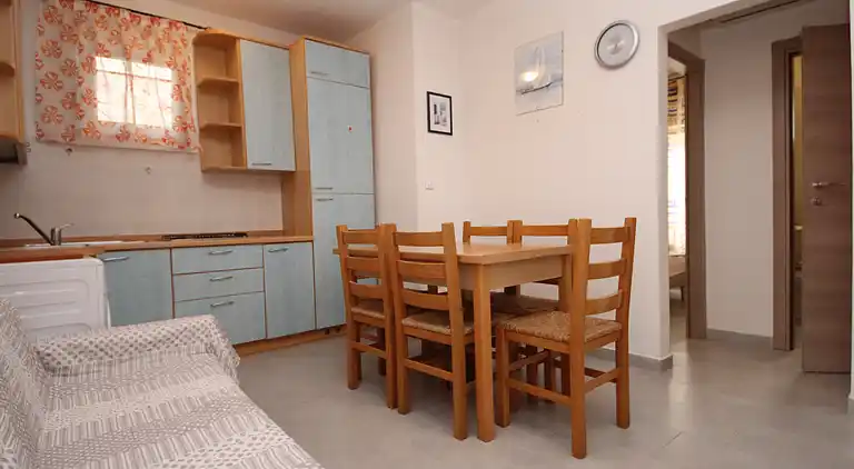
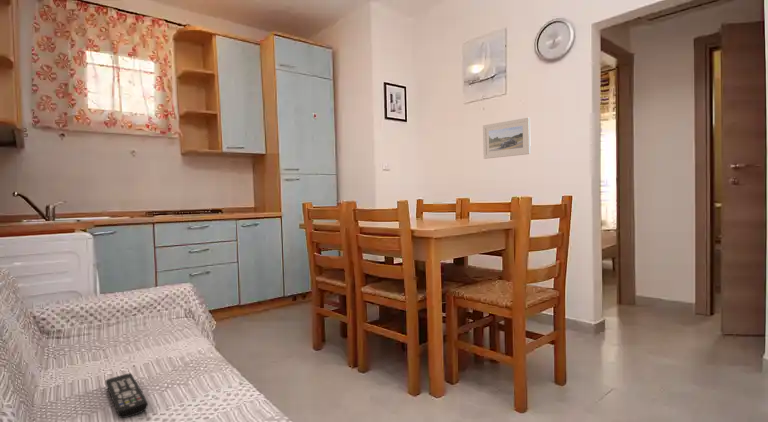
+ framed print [482,117,532,160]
+ remote control [105,372,149,419]
